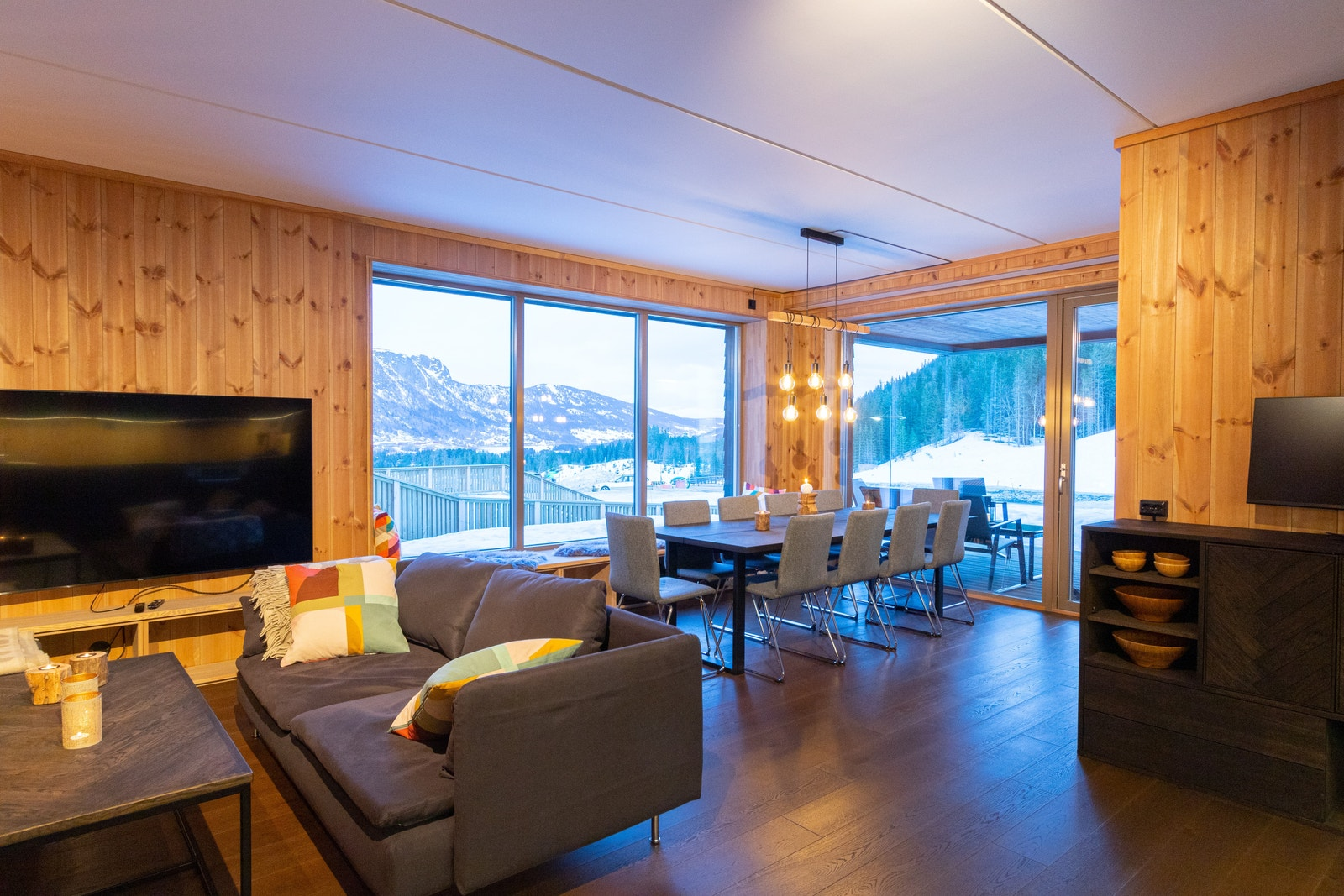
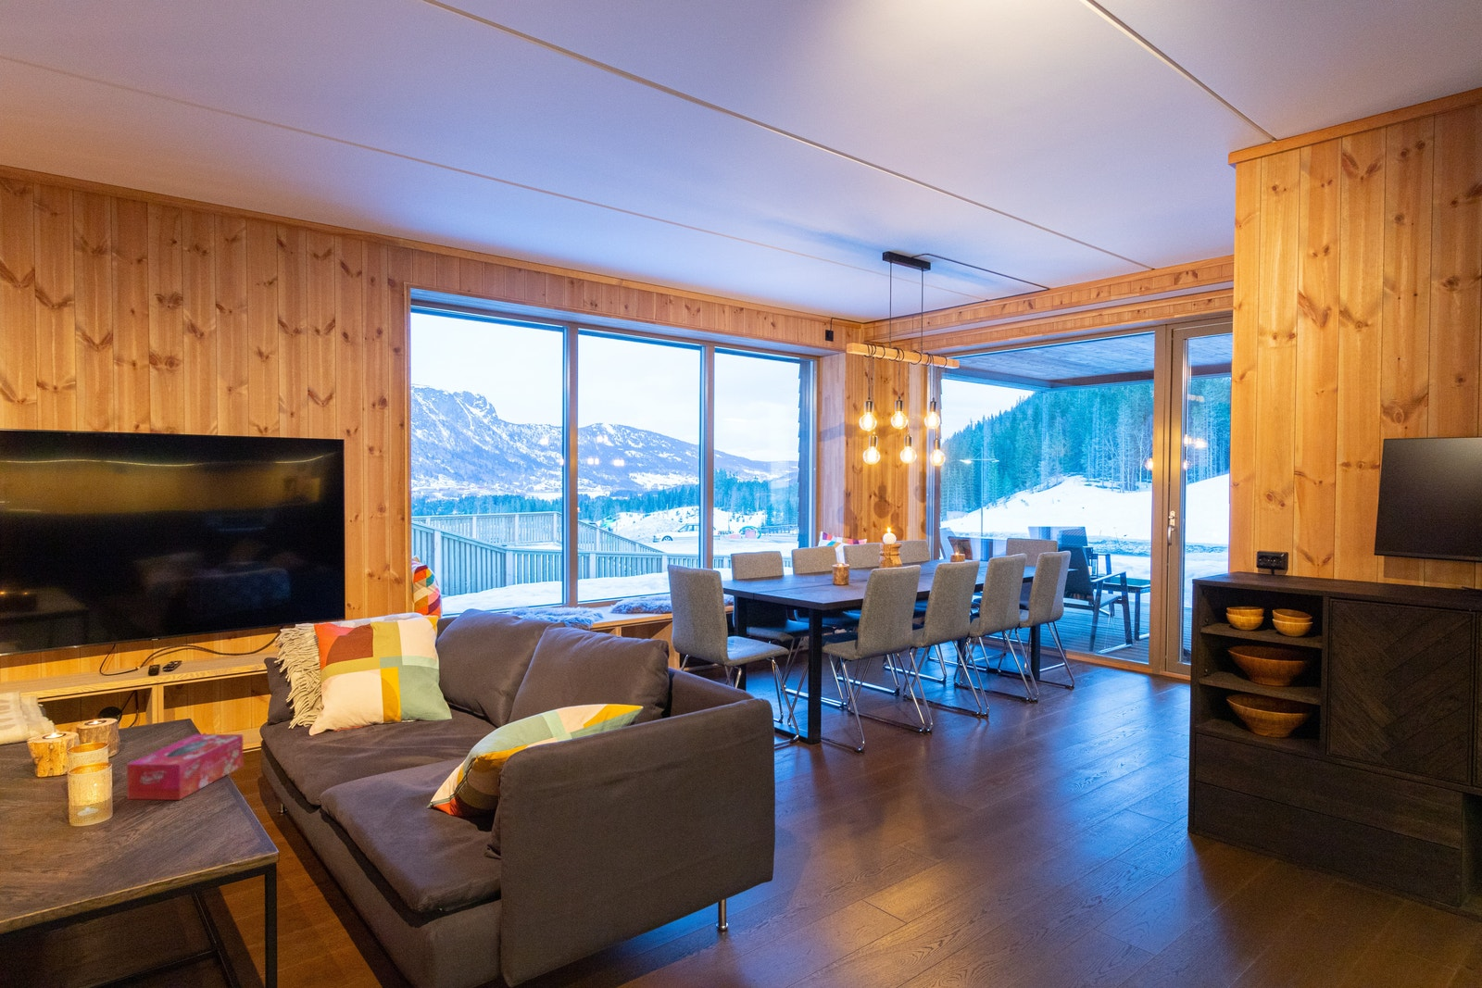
+ tissue box [126,733,245,801]
